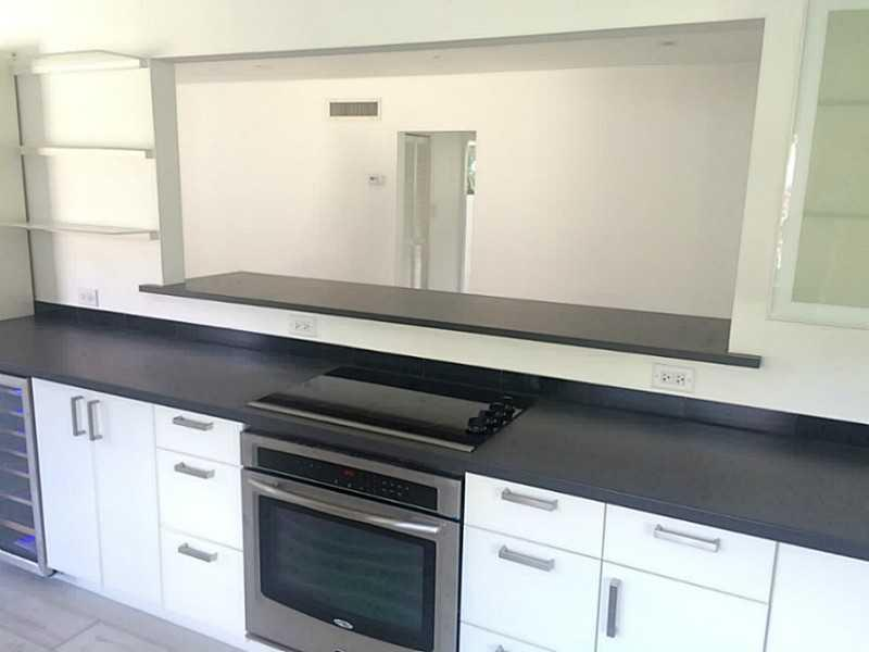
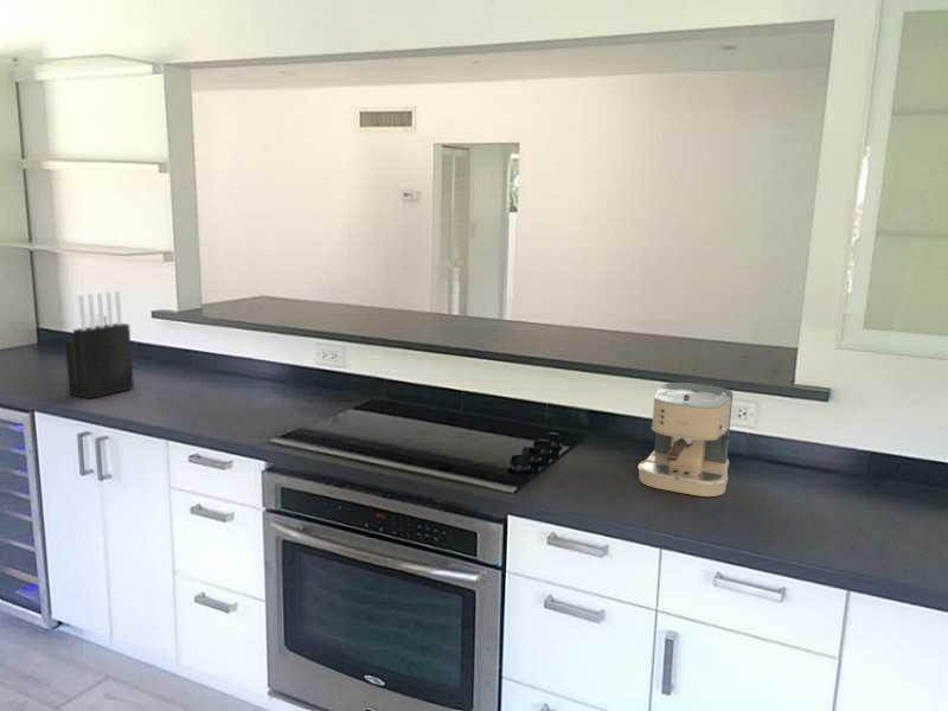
+ coffee maker [638,382,735,498]
+ knife block [64,290,135,399]
